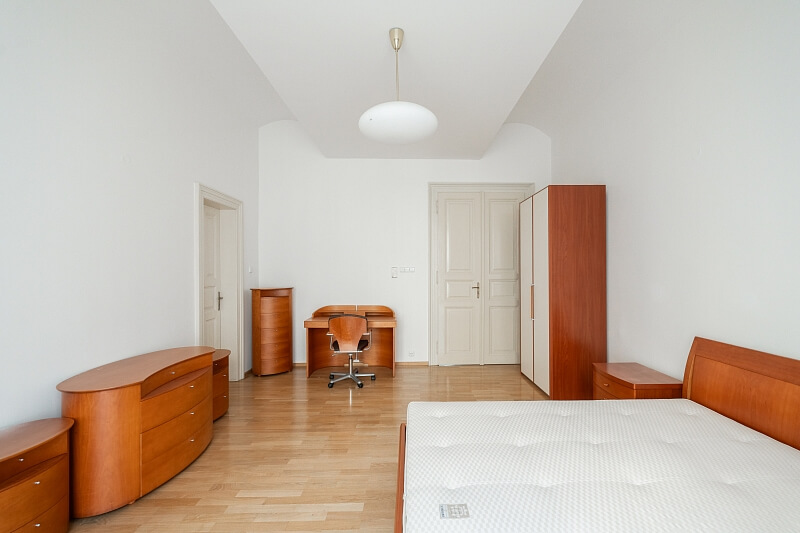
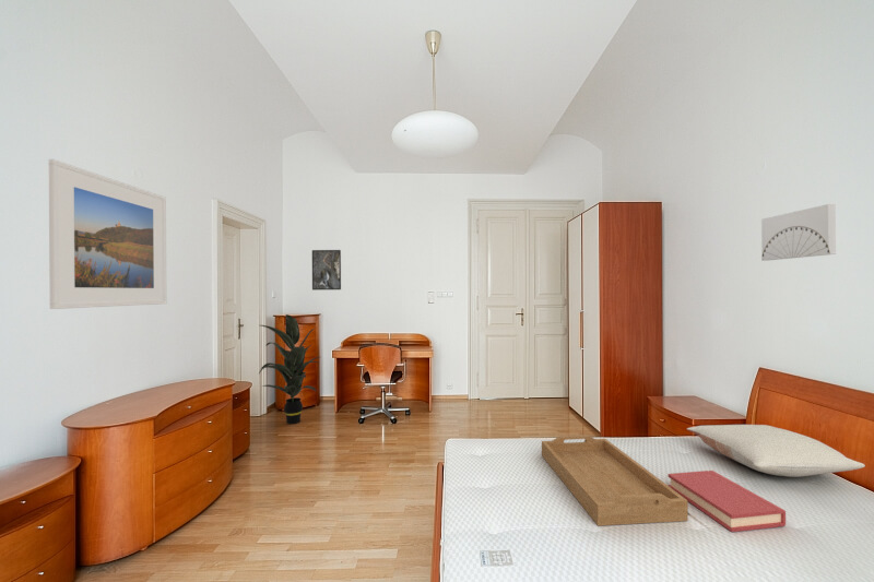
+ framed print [48,158,167,310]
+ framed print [311,249,342,292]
+ pillow [686,424,866,478]
+ hardback book [666,470,787,533]
+ serving tray [541,433,689,527]
+ wall art [760,203,837,262]
+ indoor plant [258,313,320,425]
